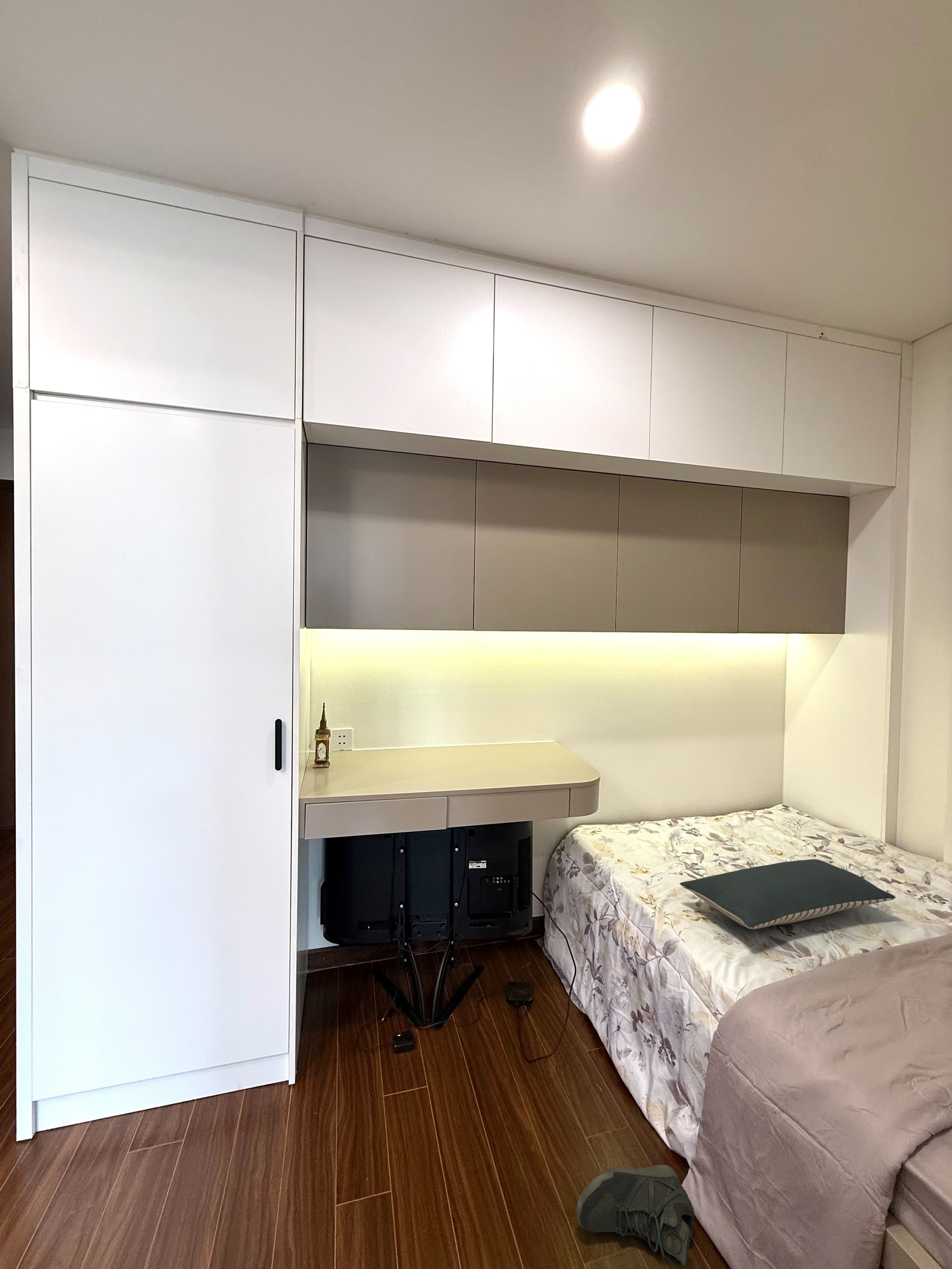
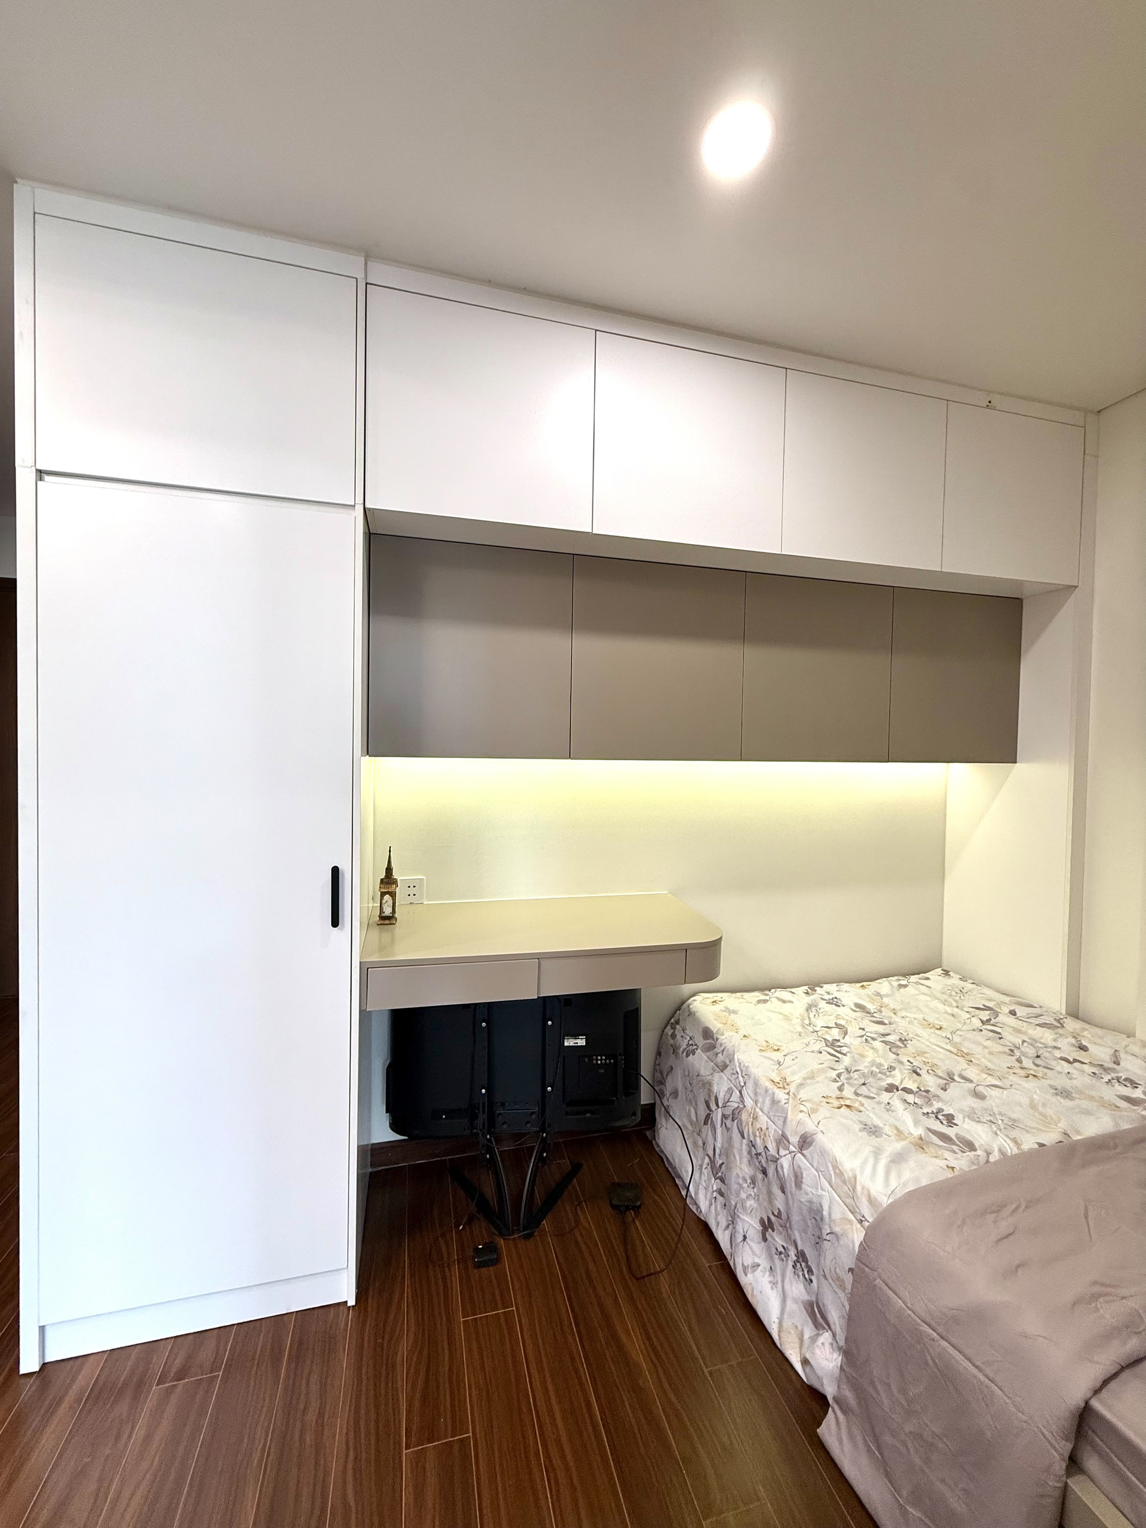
- pillow [679,859,896,930]
- sneaker [576,1164,695,1267]
